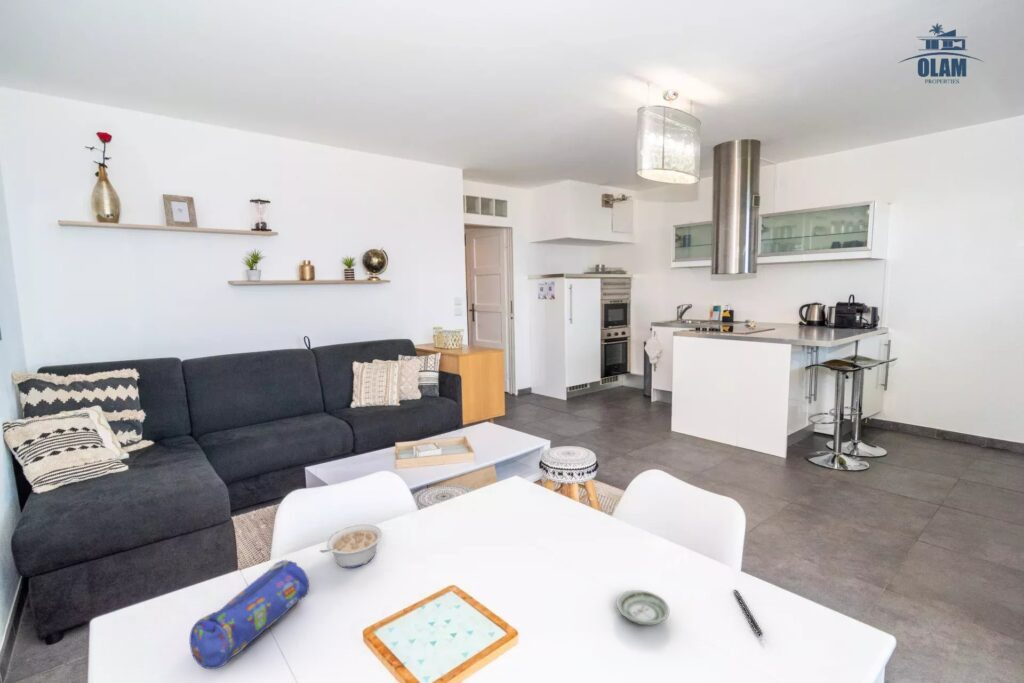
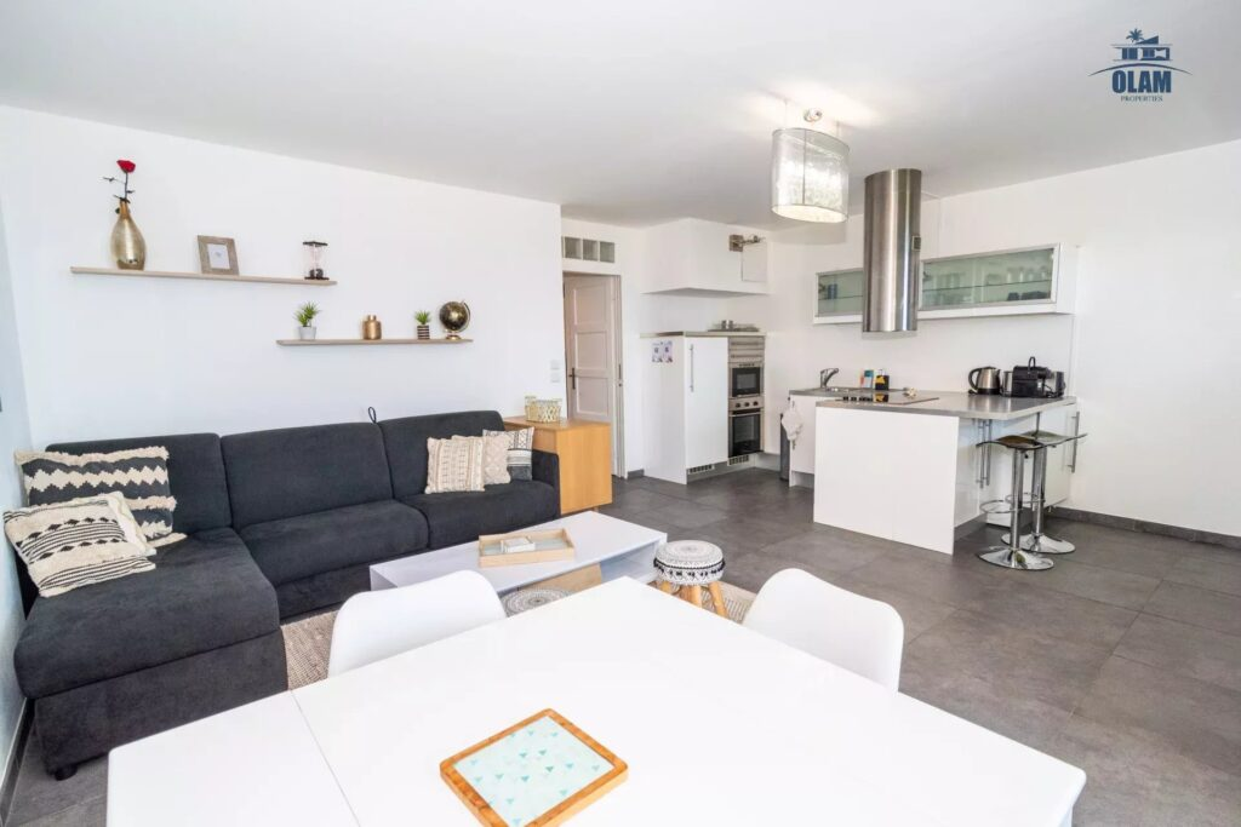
- pen [734,588,764,637]
- saucer [615,589,670,626]
- pencil case [189,559,310,670]
- legume [319,523,383,569]
